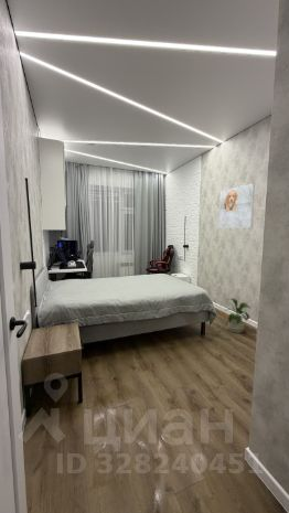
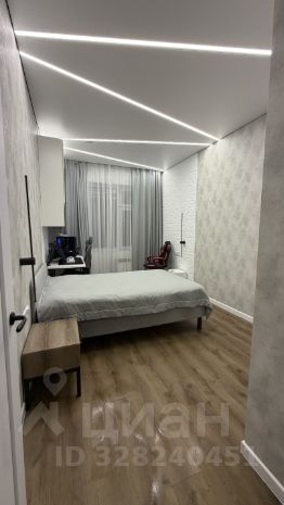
- house plant [224,298,253,334]
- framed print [218,182,256,228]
